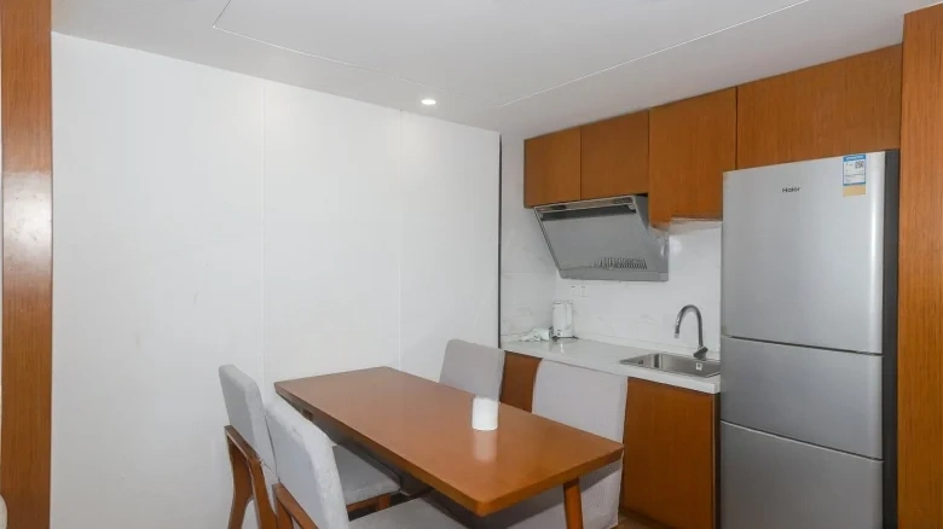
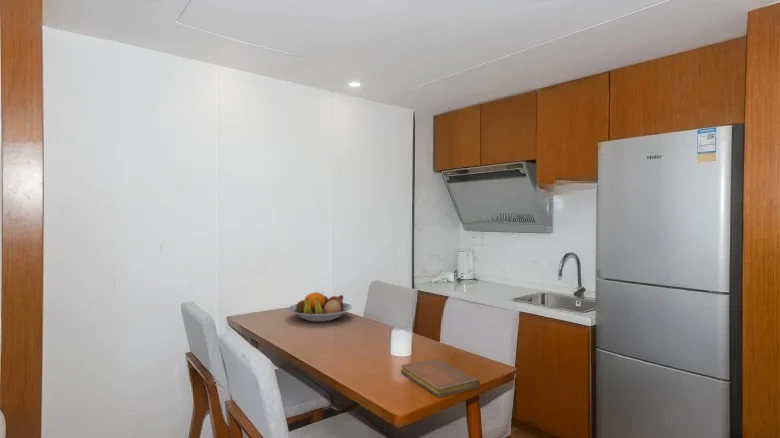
+ fruit bowl [287,291,353,323]
+ notebook [400,358,481,398]
